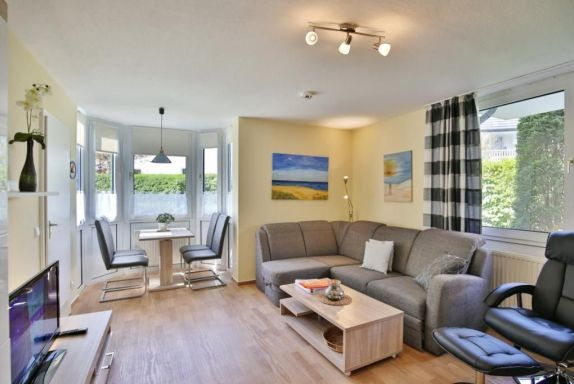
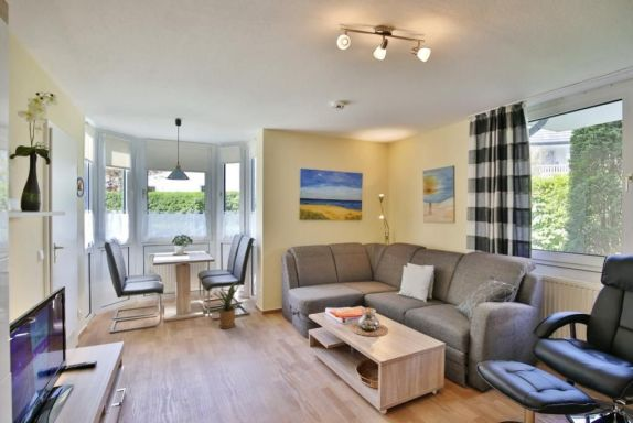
+ house plant [212,280,245,329]
